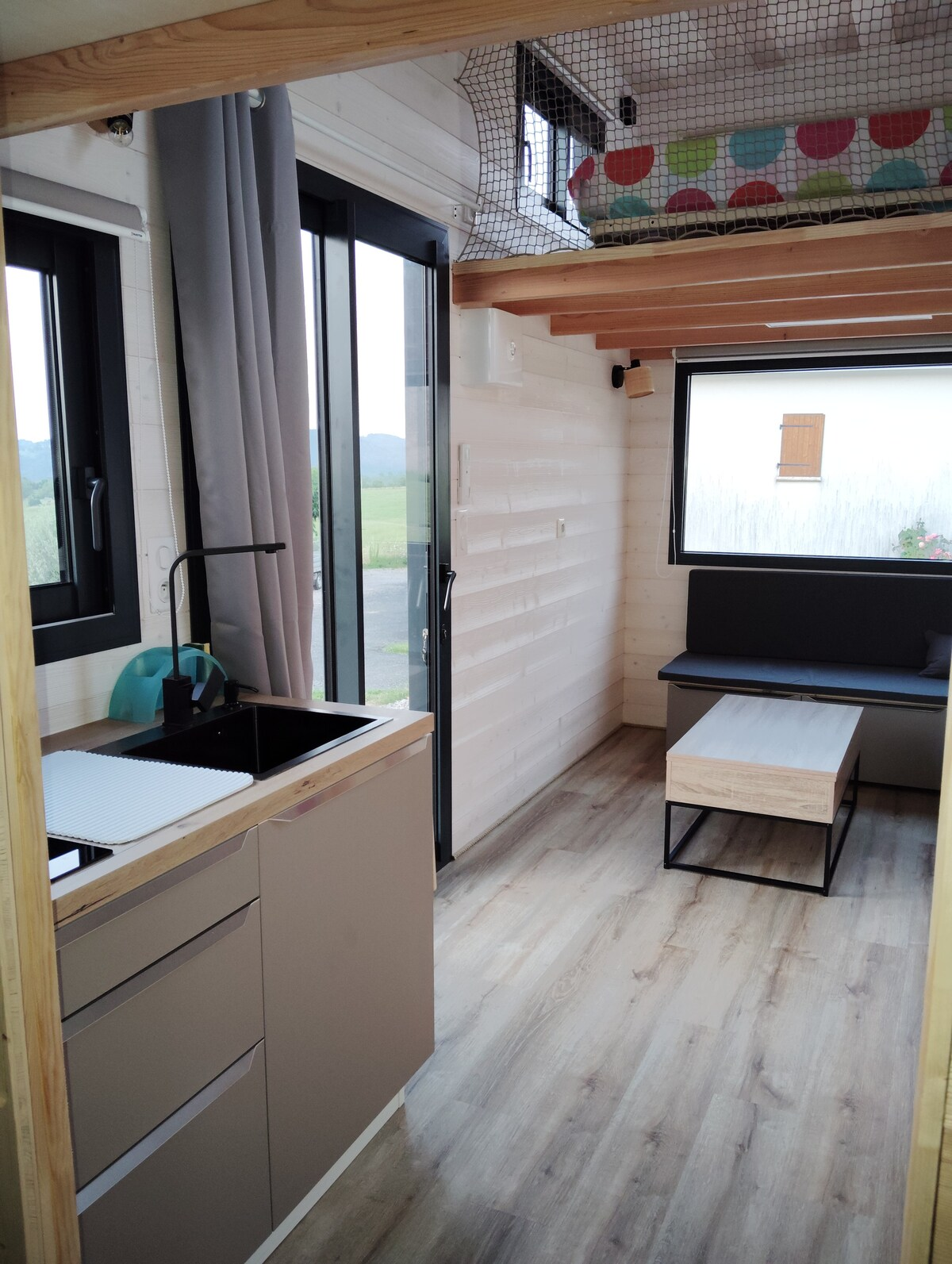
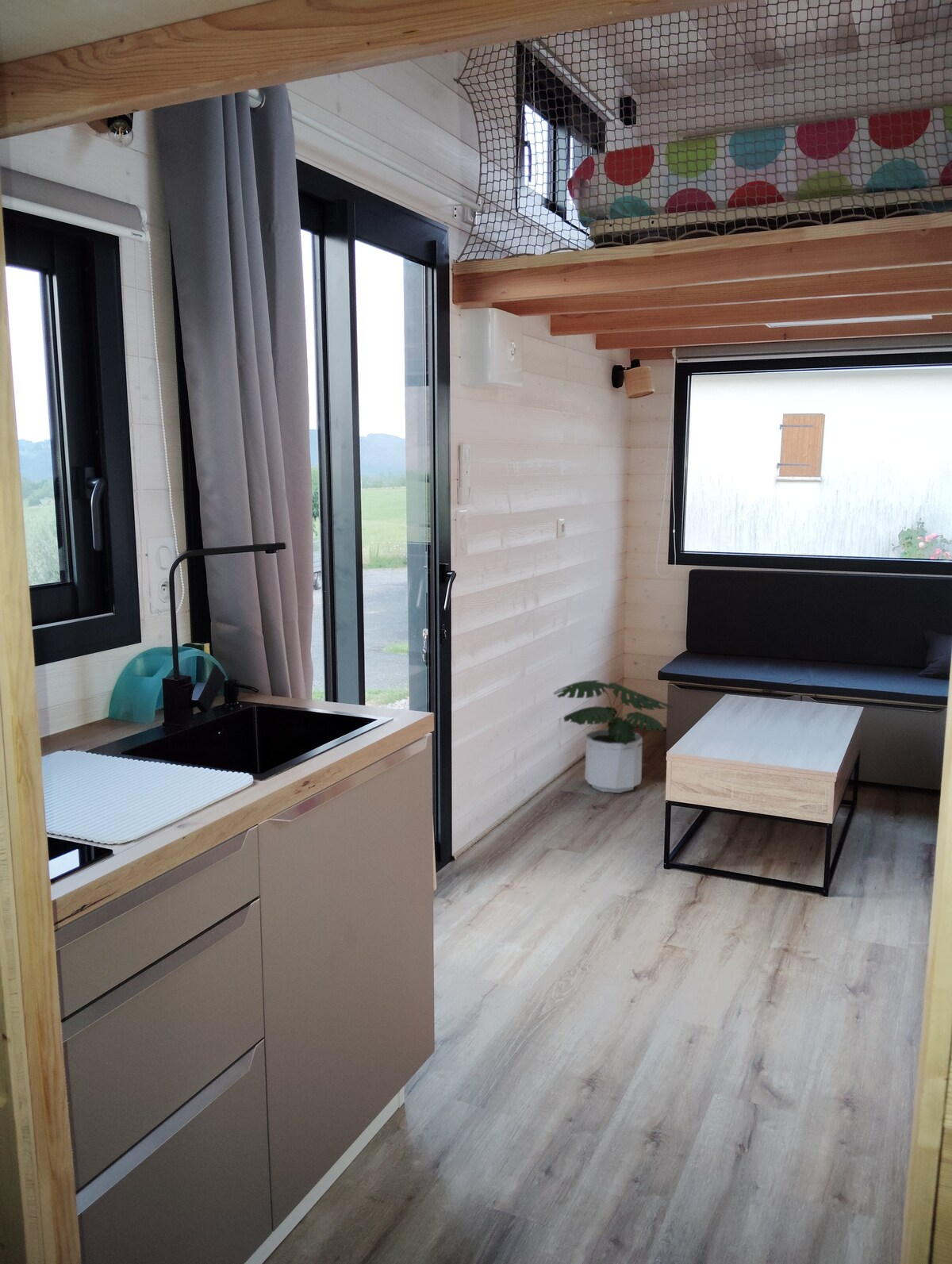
+ potted plant [553,679,675,793]
